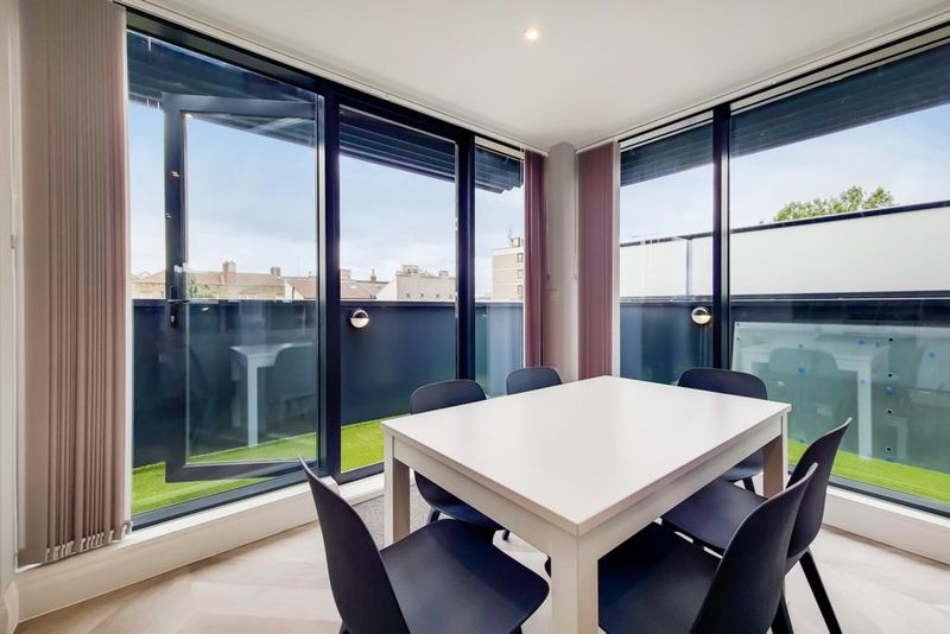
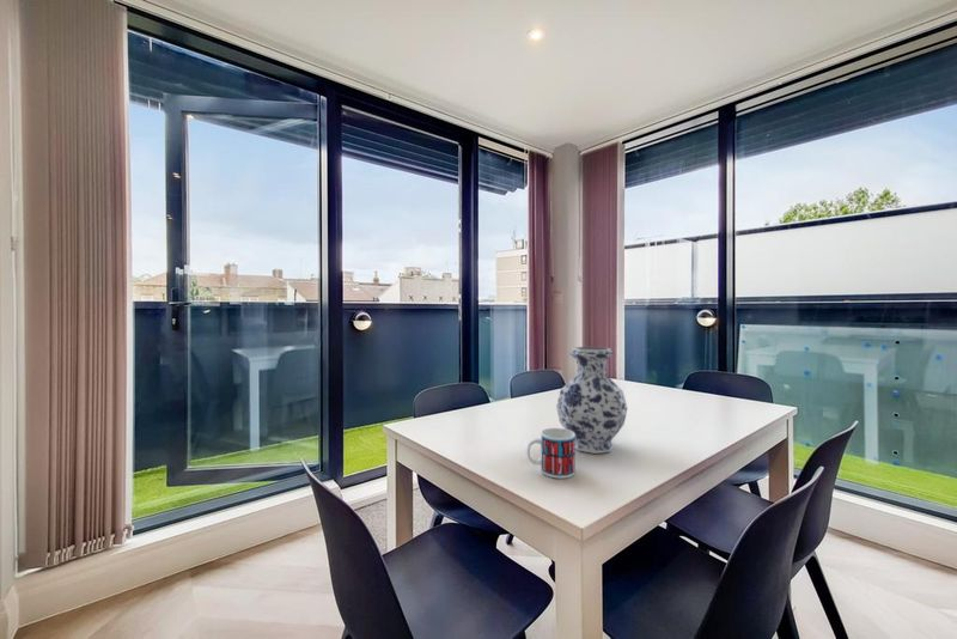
+ vase [555,346,629,455]
+ mug [525,427,577,480]
